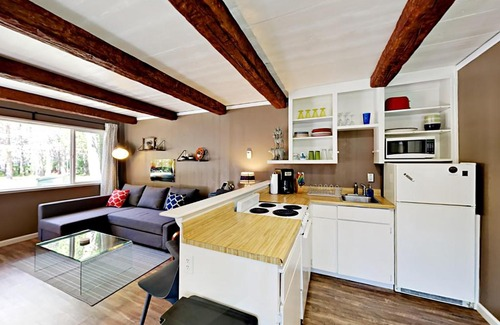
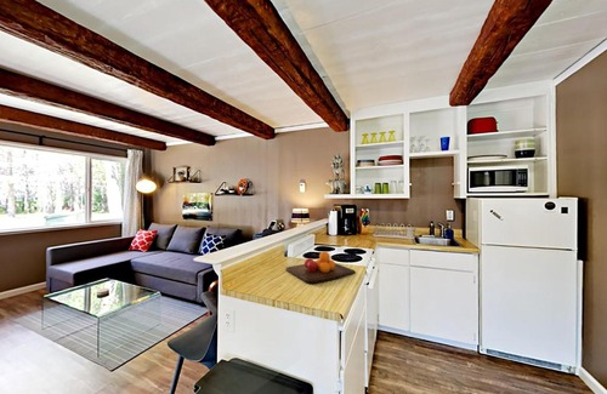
+ chopping board [285,251,357,285]
